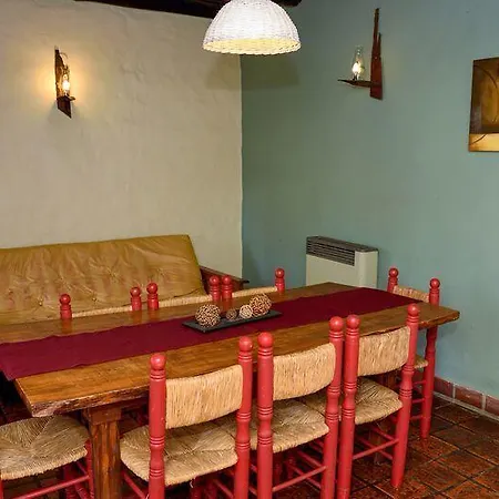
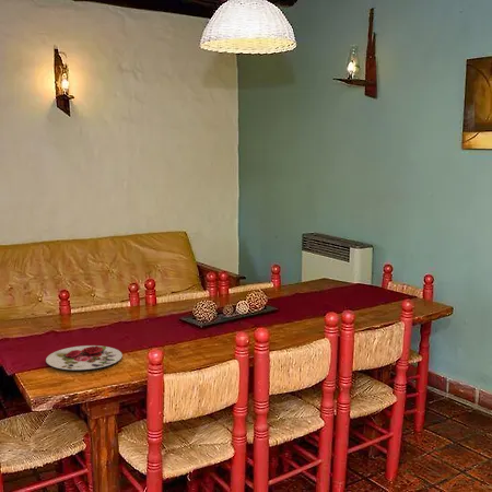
+ plate [45,344,124,371]
